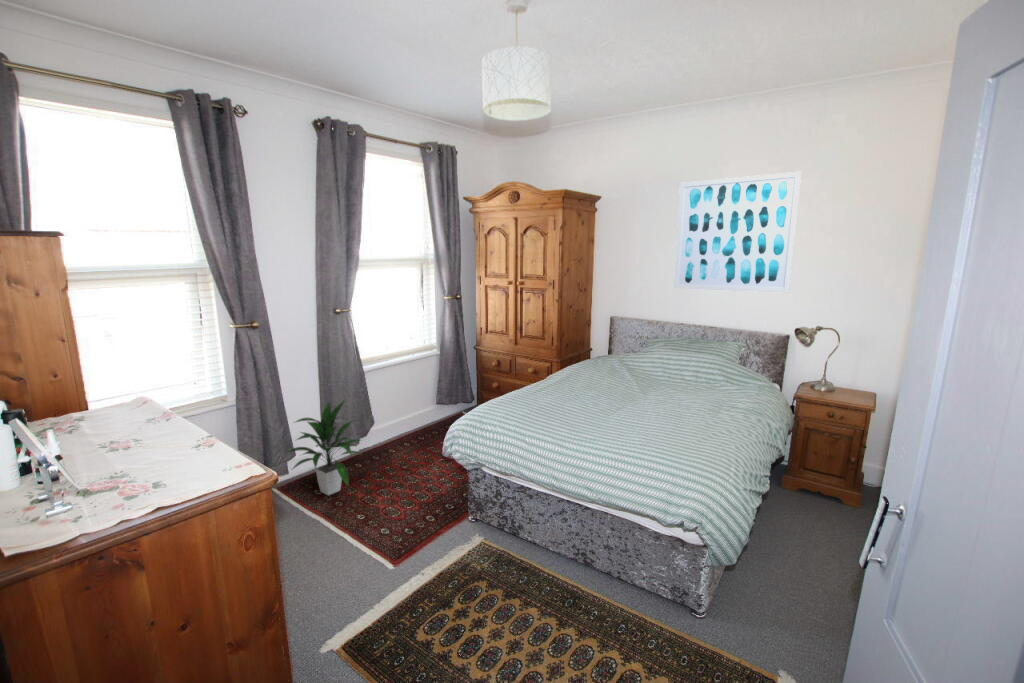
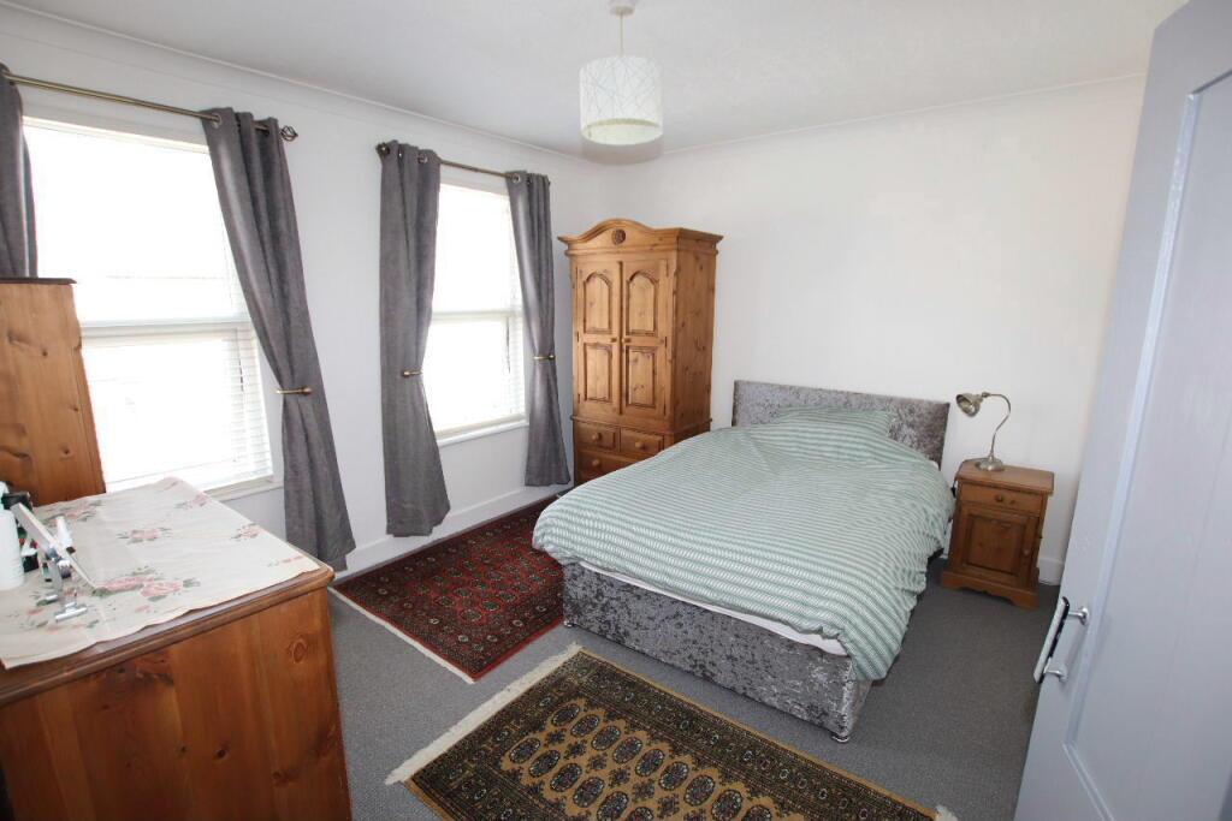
- wall art [673,171,802,294]
- indoor plant [282,398,363,496]
